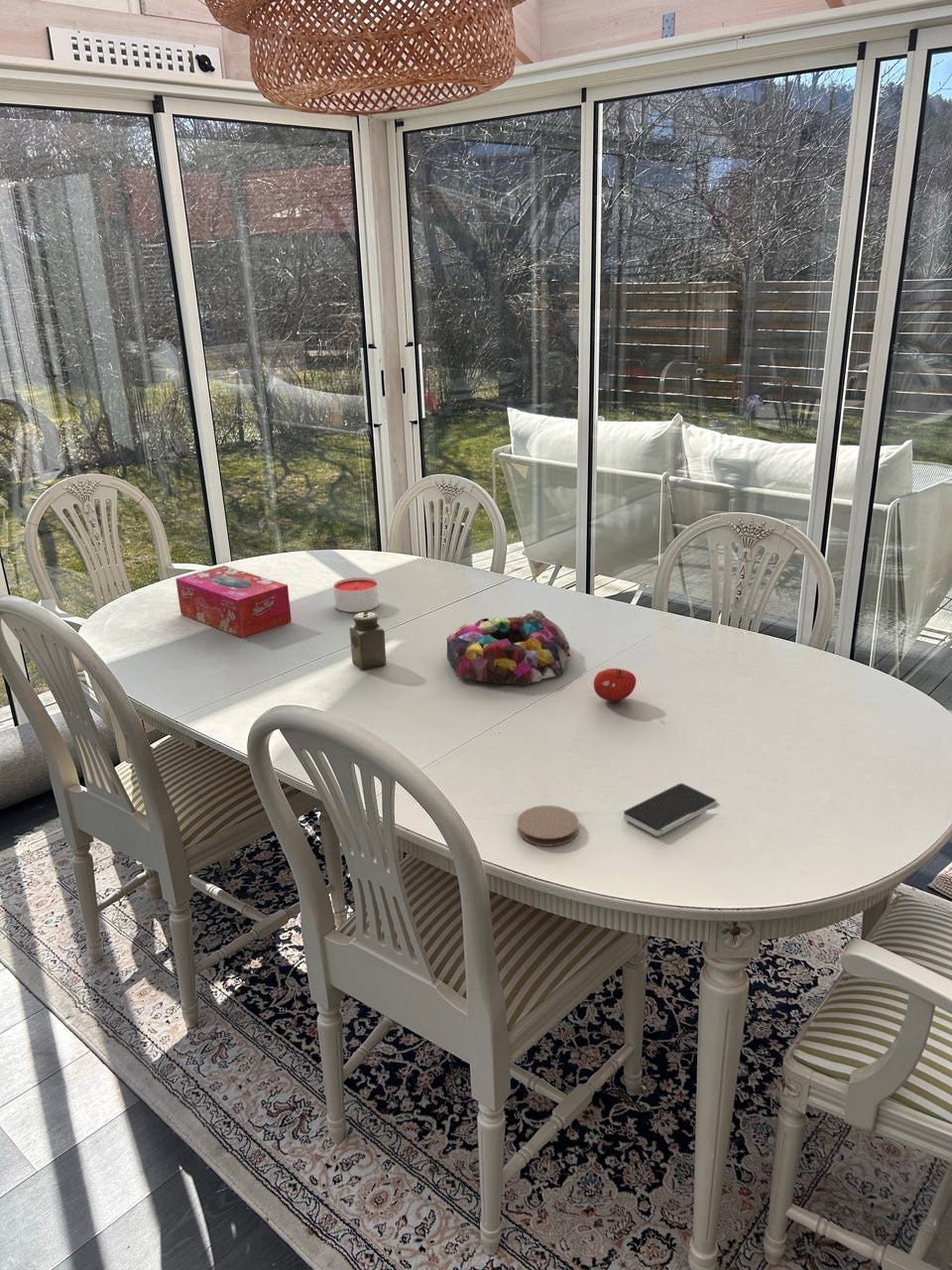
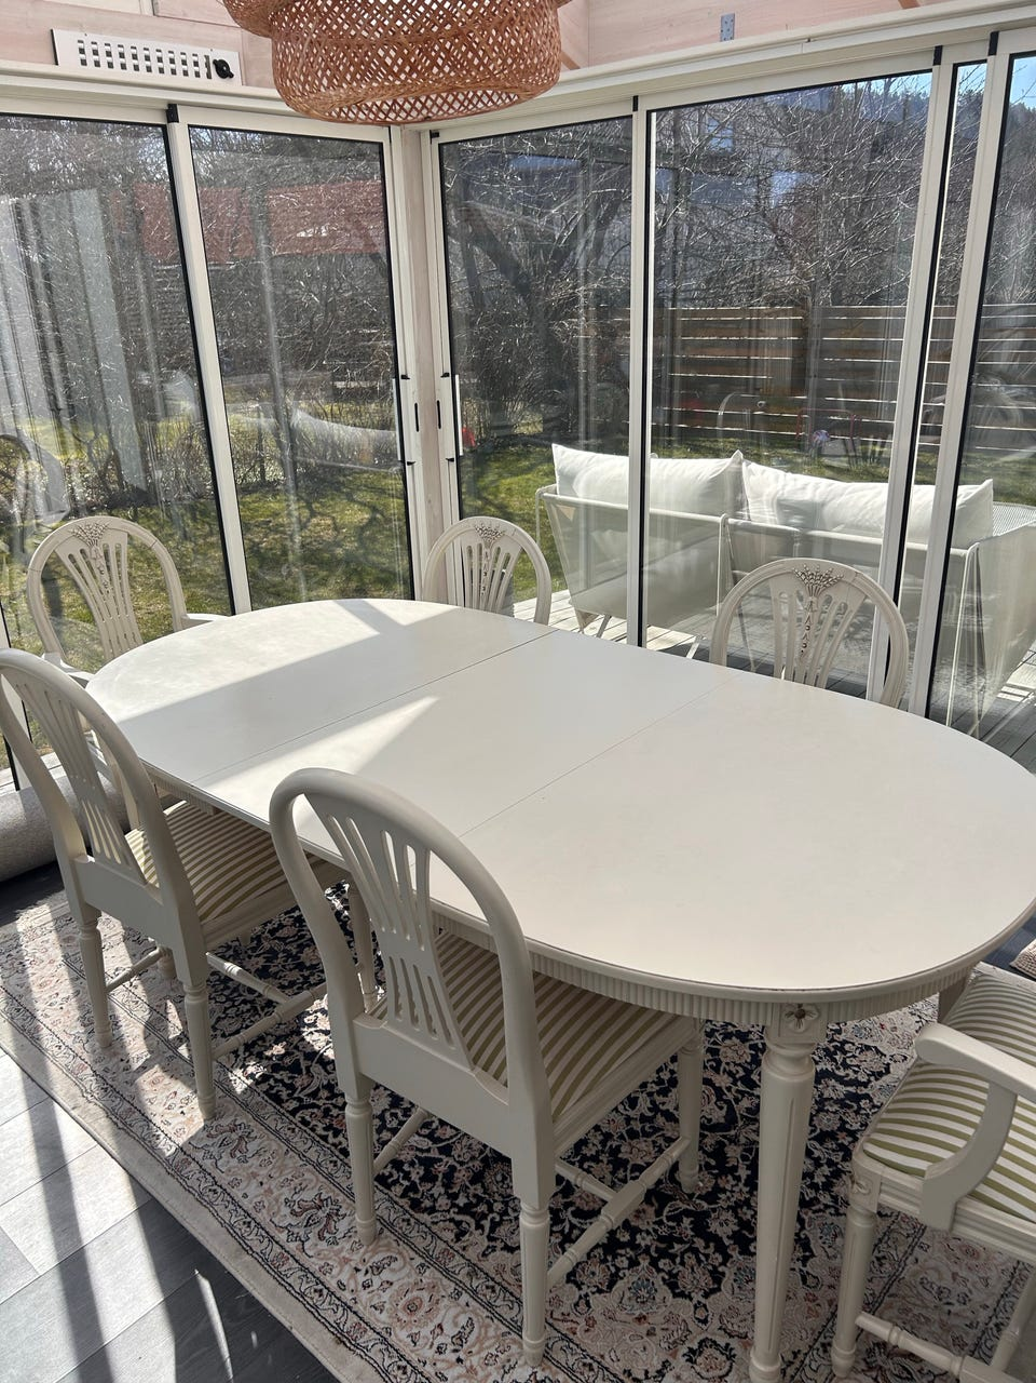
- fruit [593,668,637,701]
- salt shaker [349,611,387,672]
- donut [445,609,572,687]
- smartphone [623,782,717,836]
- candle [332,576,380,613]
- tissue box [175,565,293,639]
- coaster [516,805,580,847]
